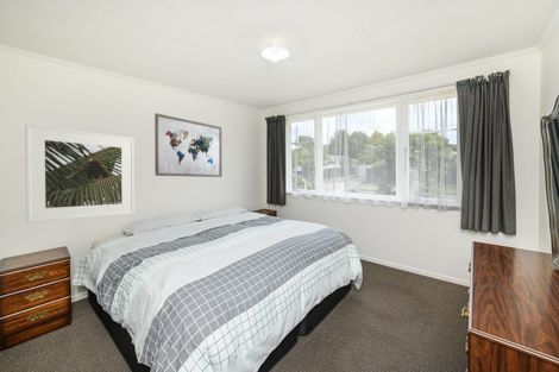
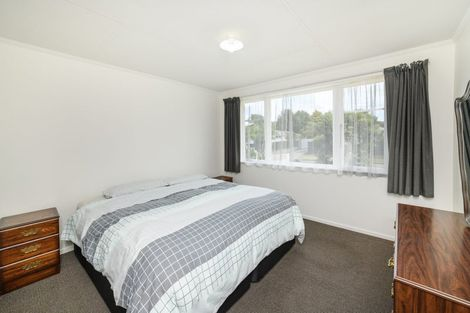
- wall art [153,112,224,178]
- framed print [24,124,136,225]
